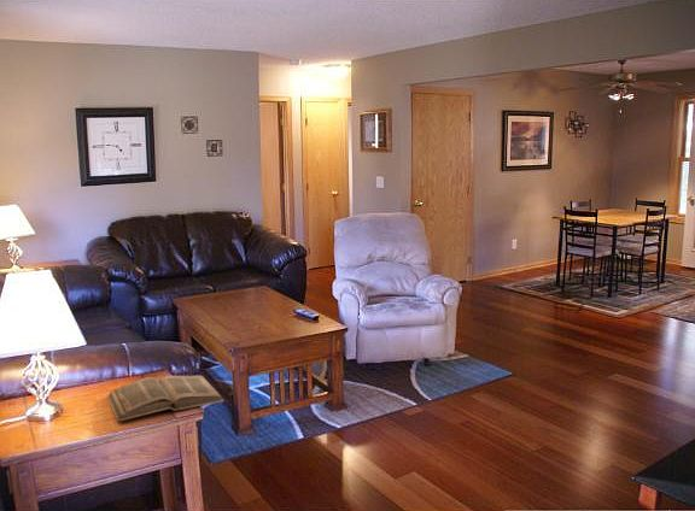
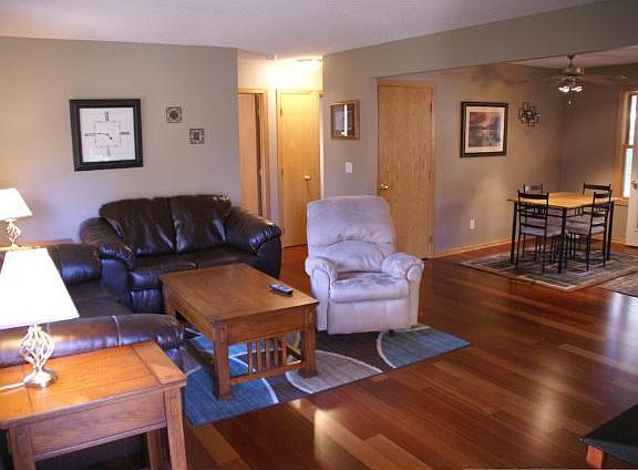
- book [106,375,226,423]
